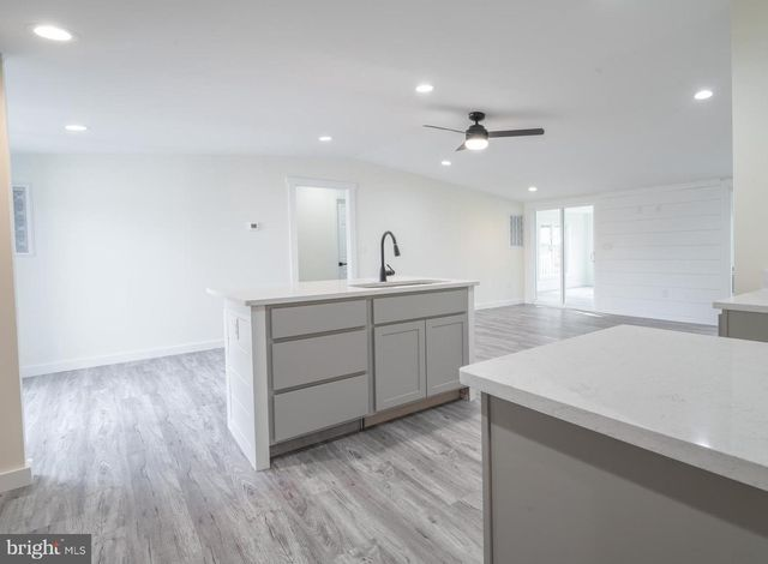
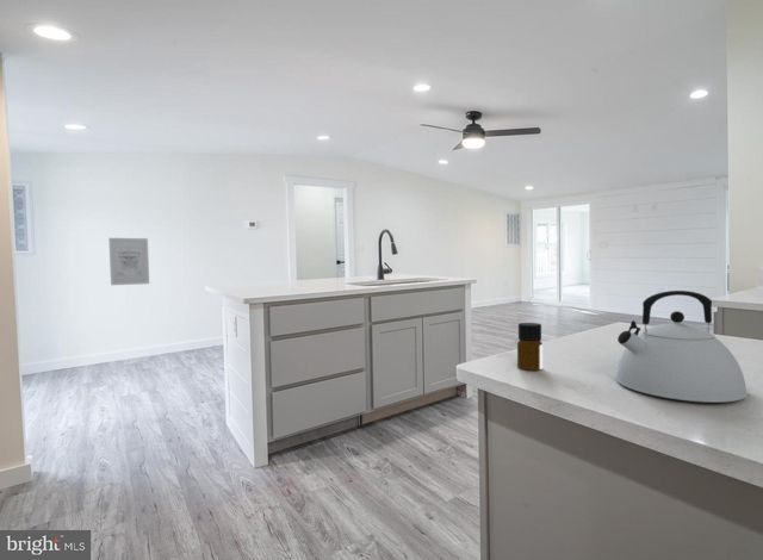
+ bottle [516,322,544,372]
+ wall art [107,237,150,286]
+ kettle [614,290,749,404]
